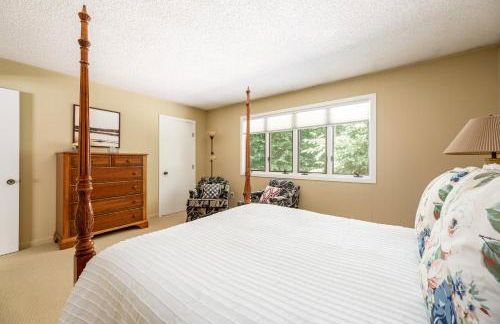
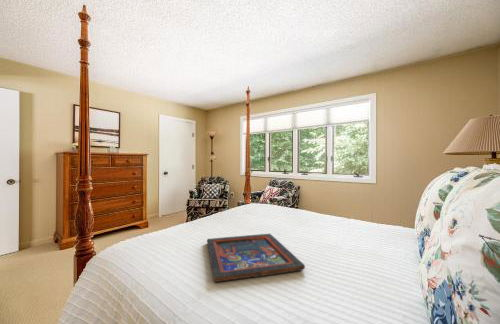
+ religious icon [206,233,306,283]
